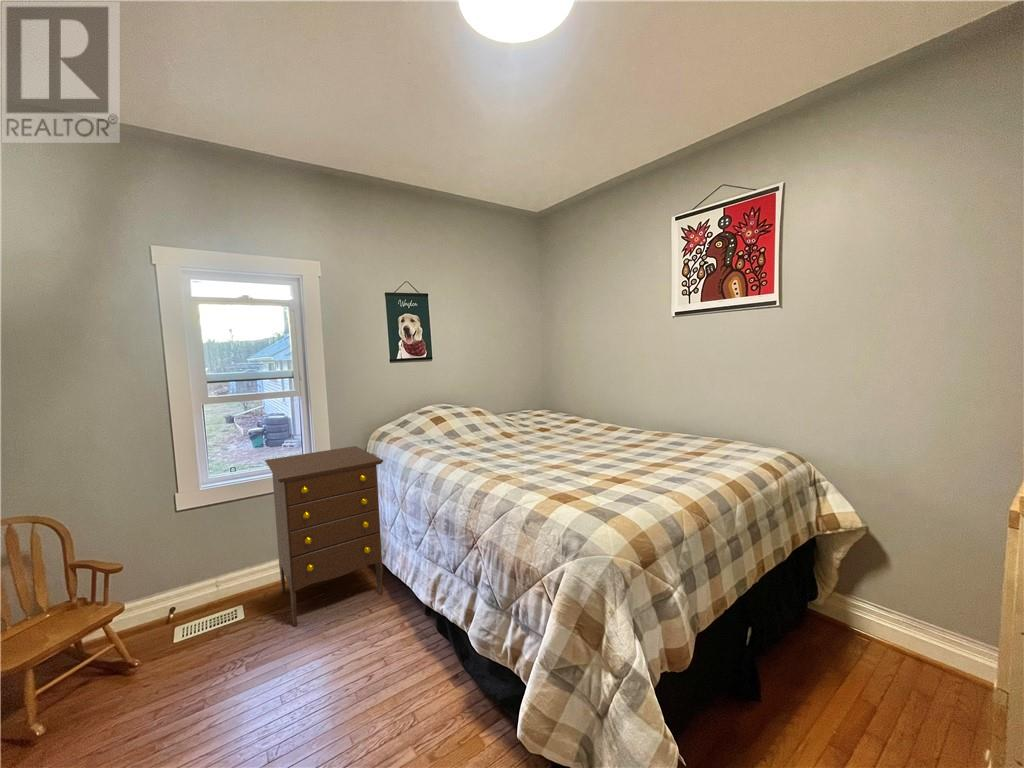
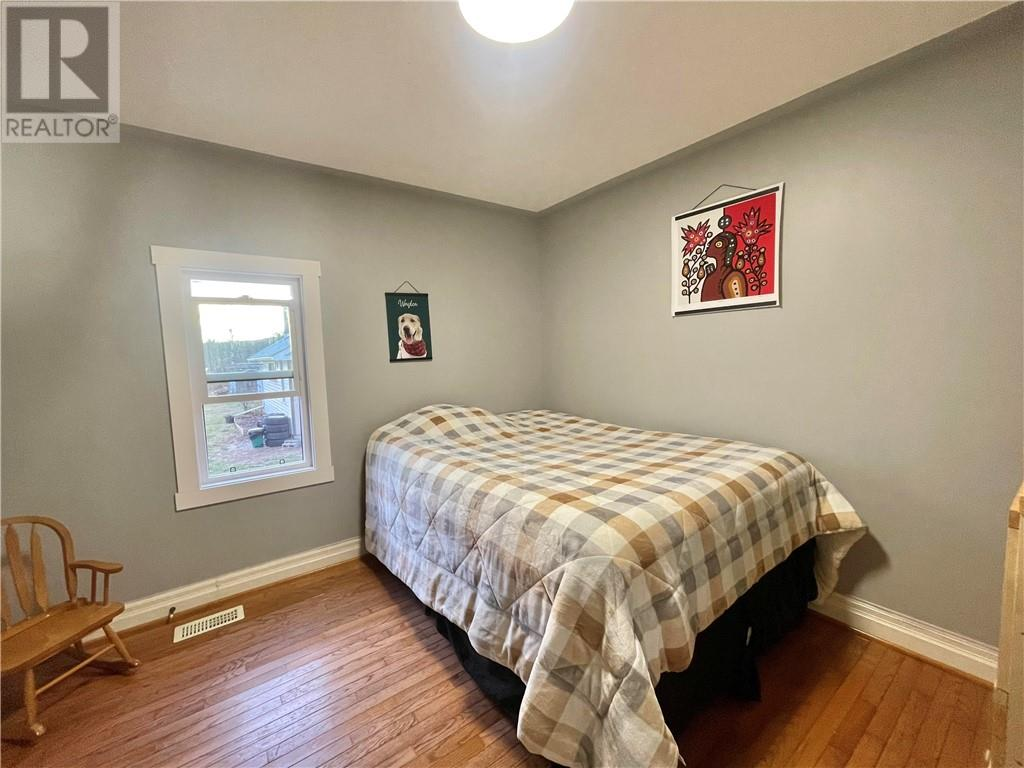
- dresser [264,445,384,628]
